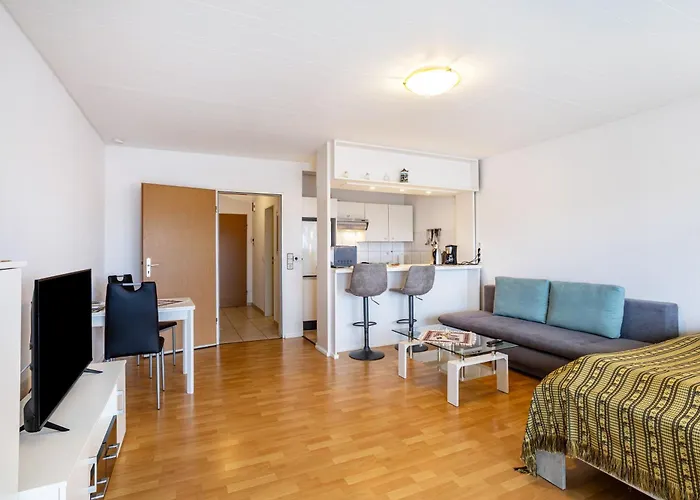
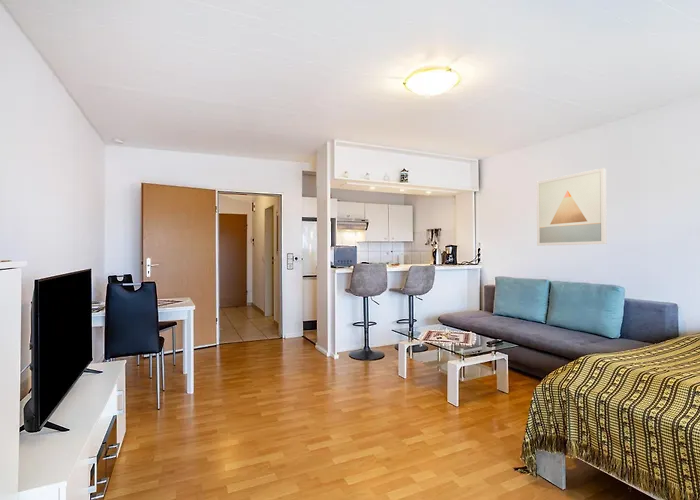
+ wall art [535,167,608,247]
